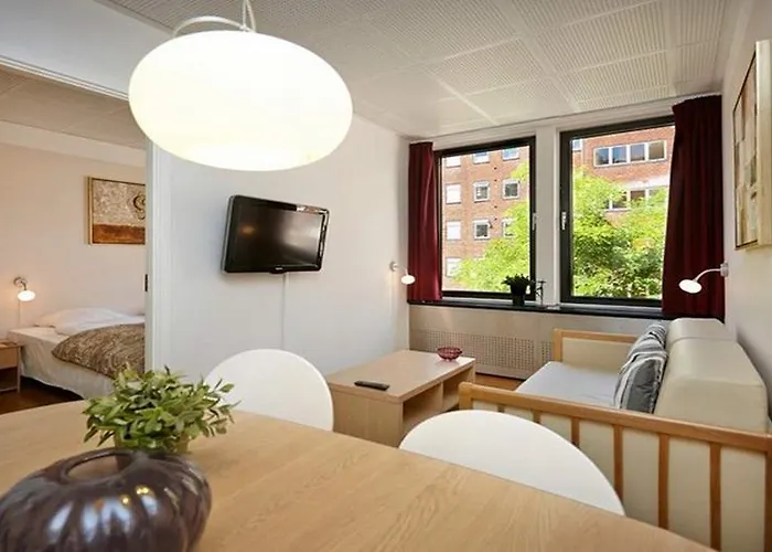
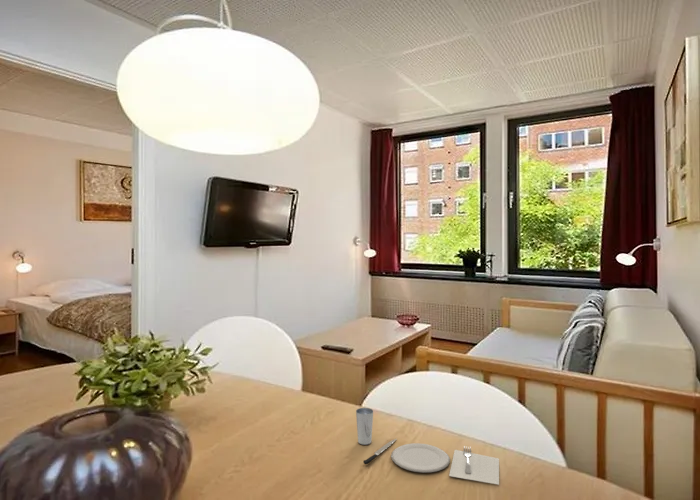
+ placemat [355,407,500,485]
